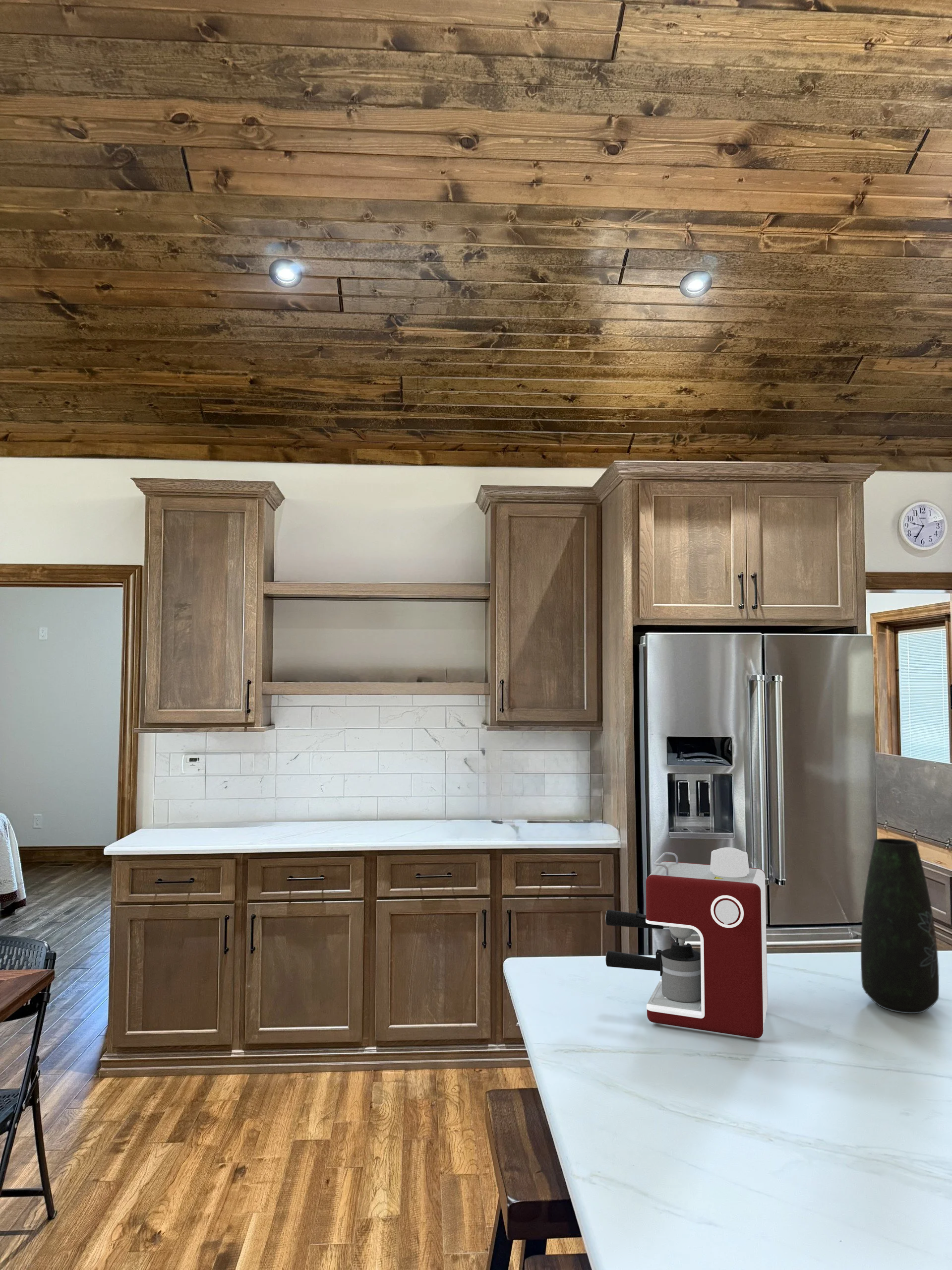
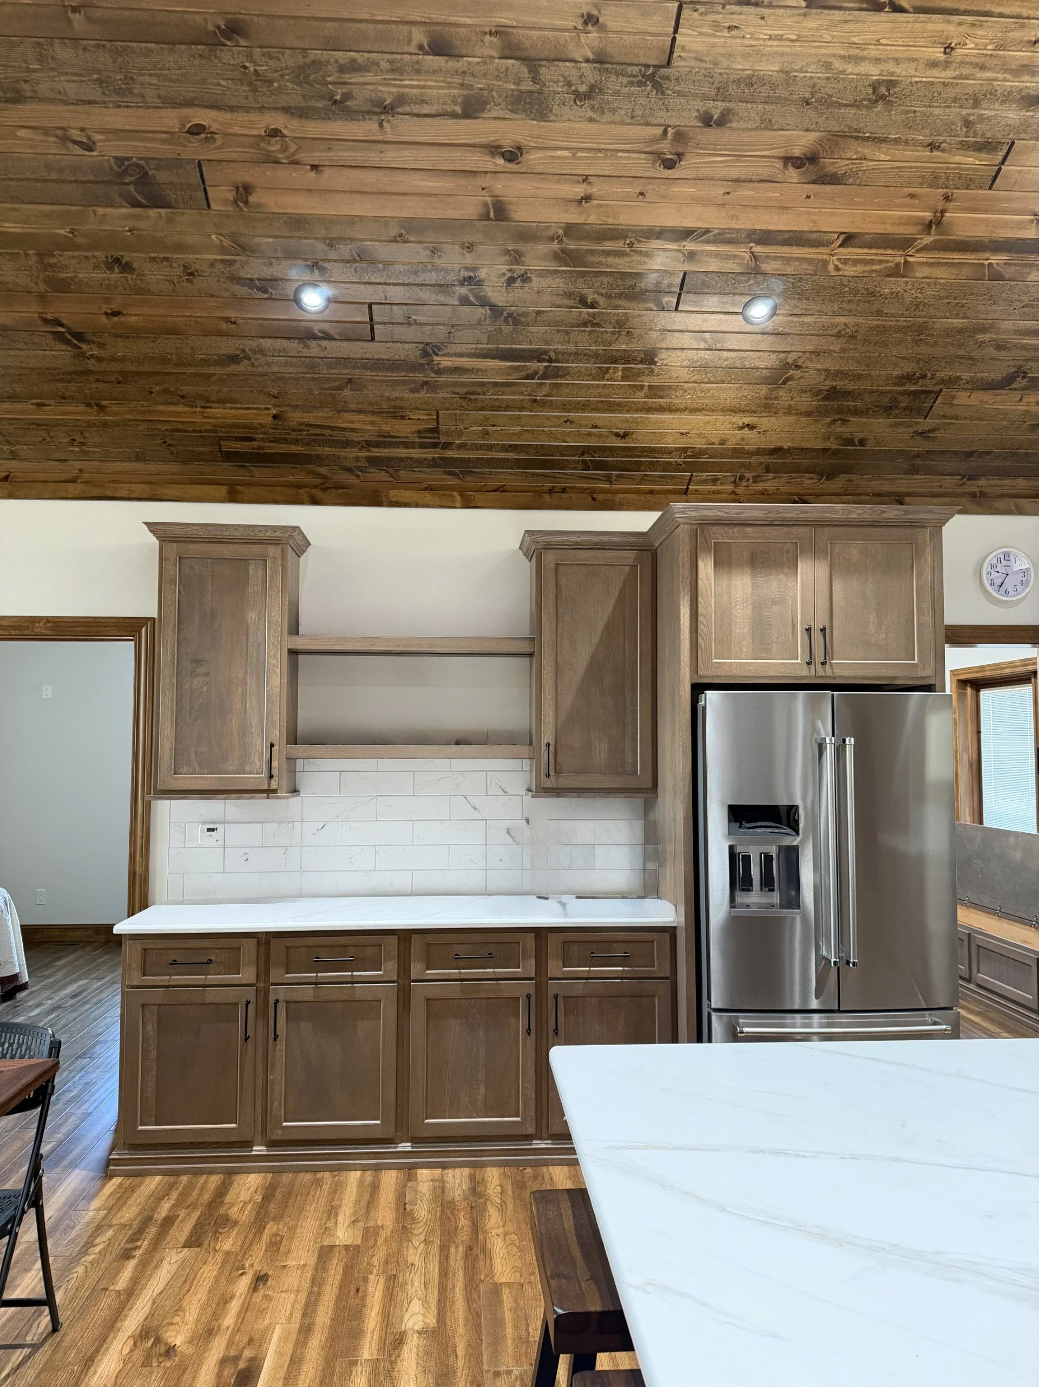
- coffee maker [605,847,768,1039]
- vase [860,838,940,1014]
